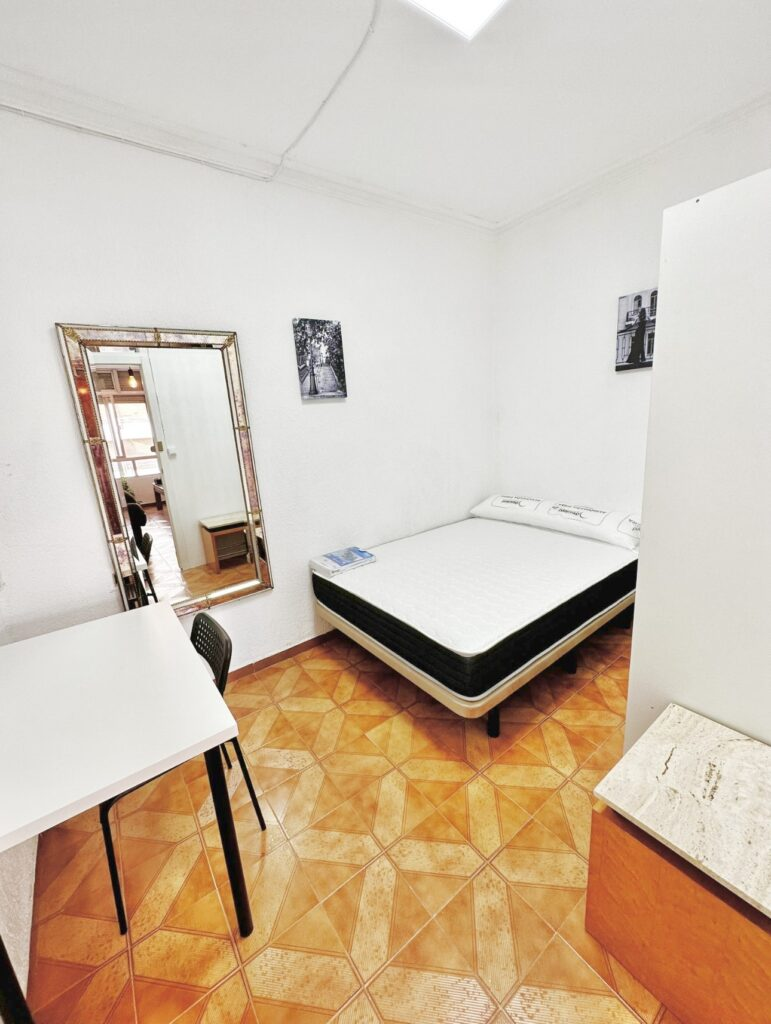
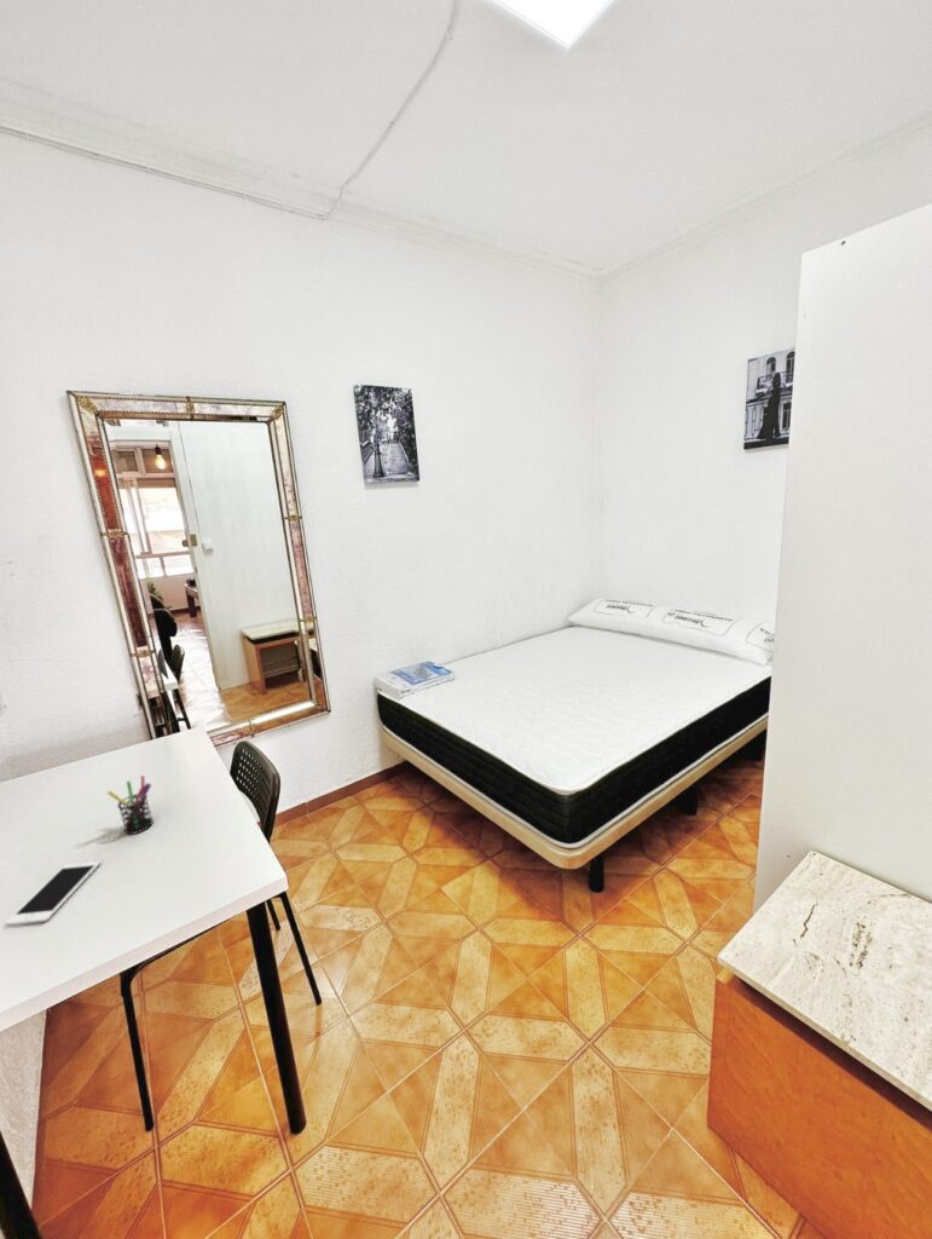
+ pen holder [106,774,155,835]
+ cell phone [4,860,102,927]
